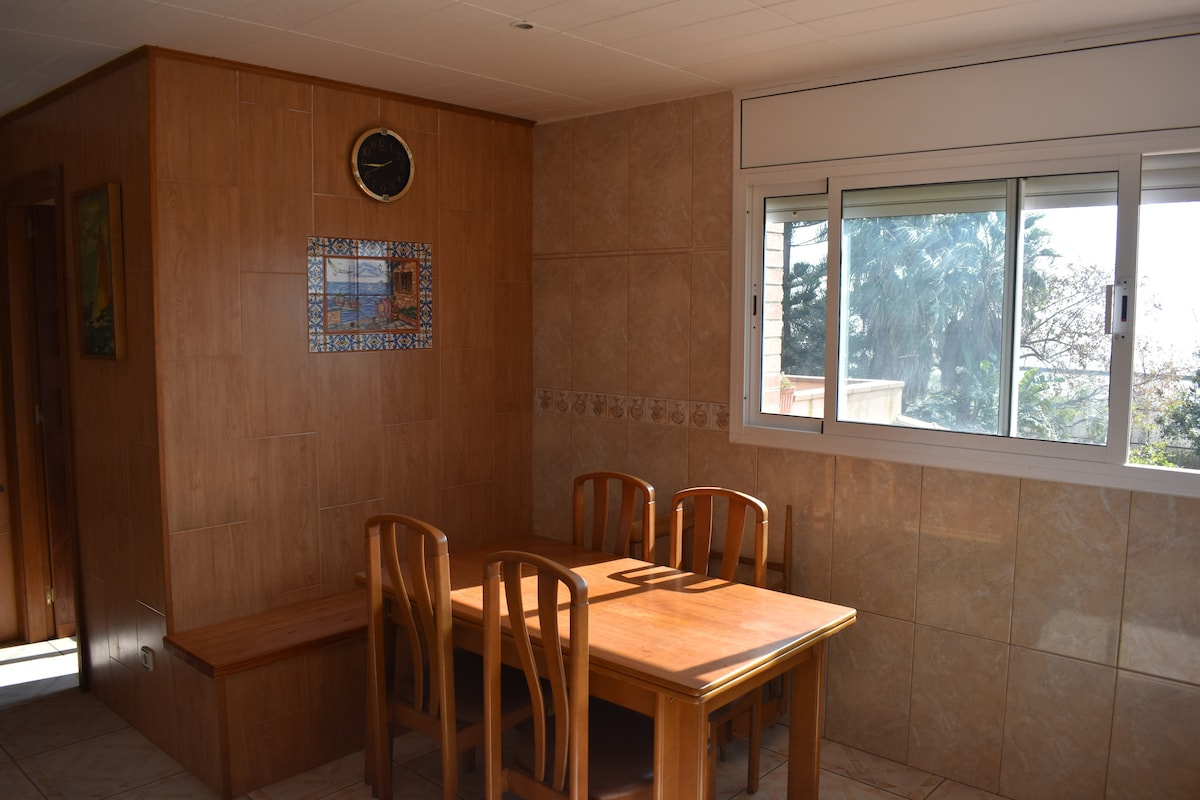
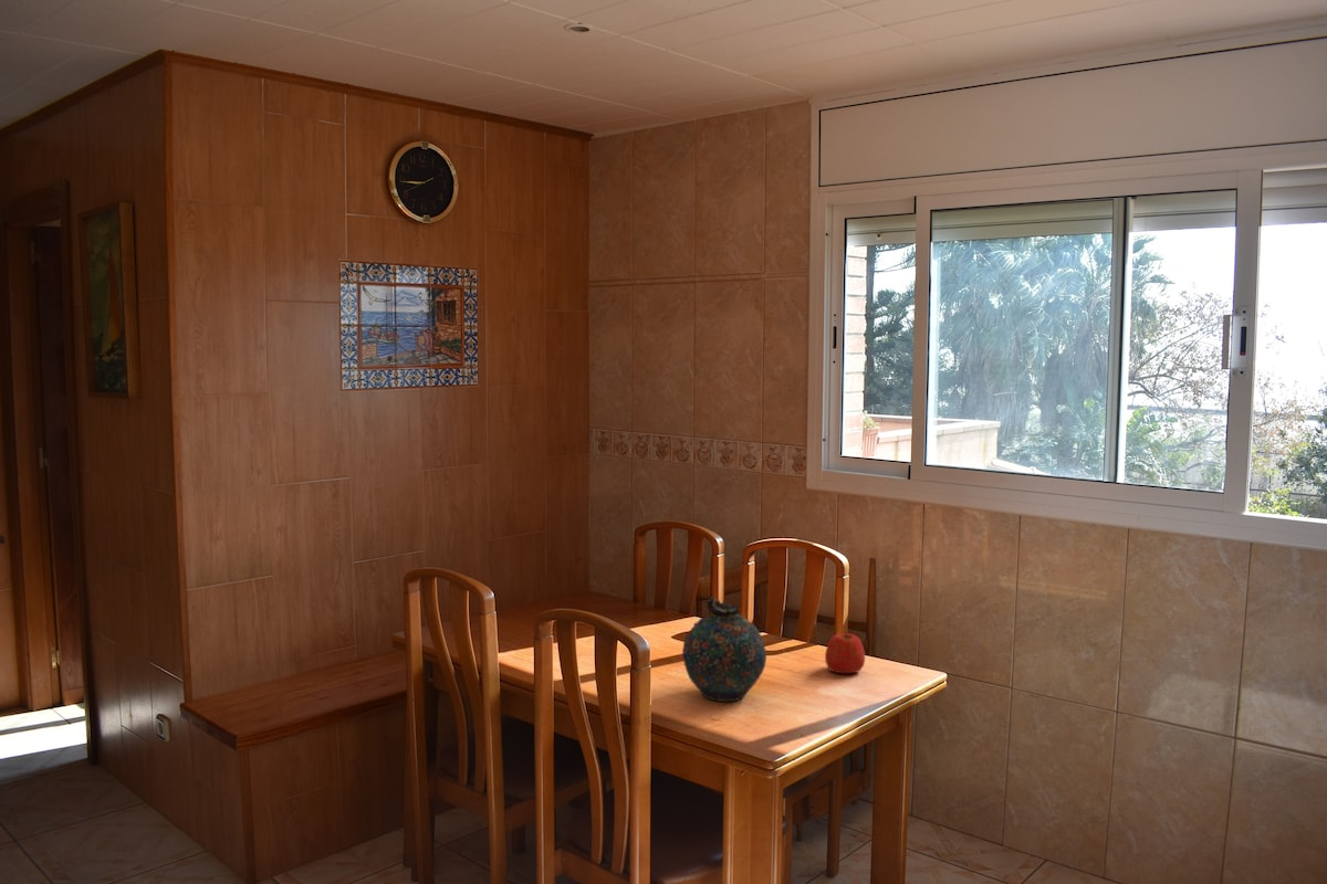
+ apple [824,632,866,674]
+ snuff bottle [681,596,767,703]
